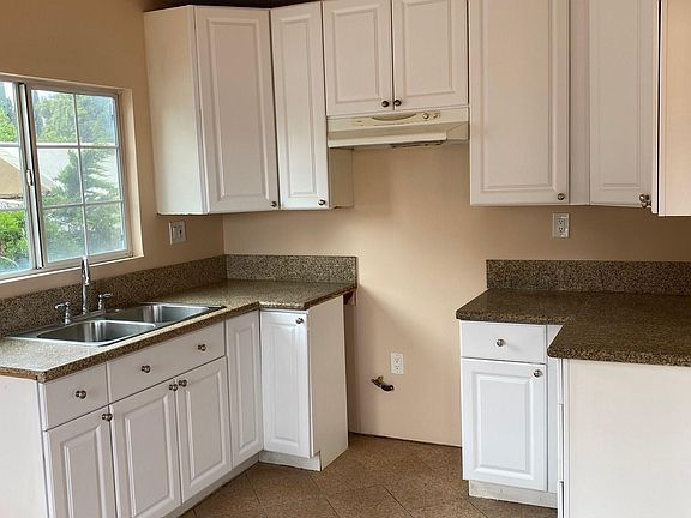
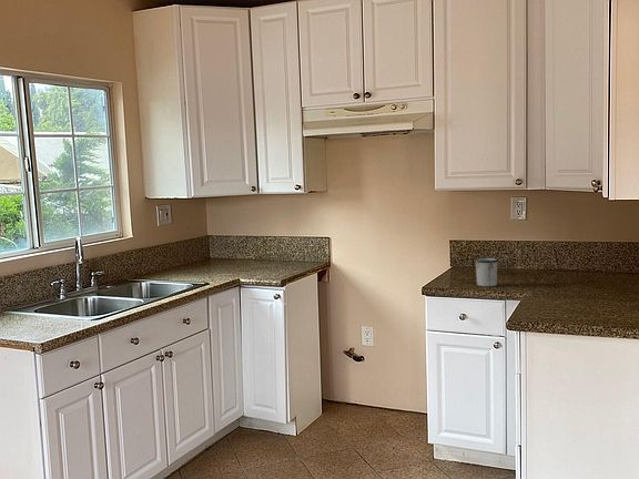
+ mug [475,257,499,287]
